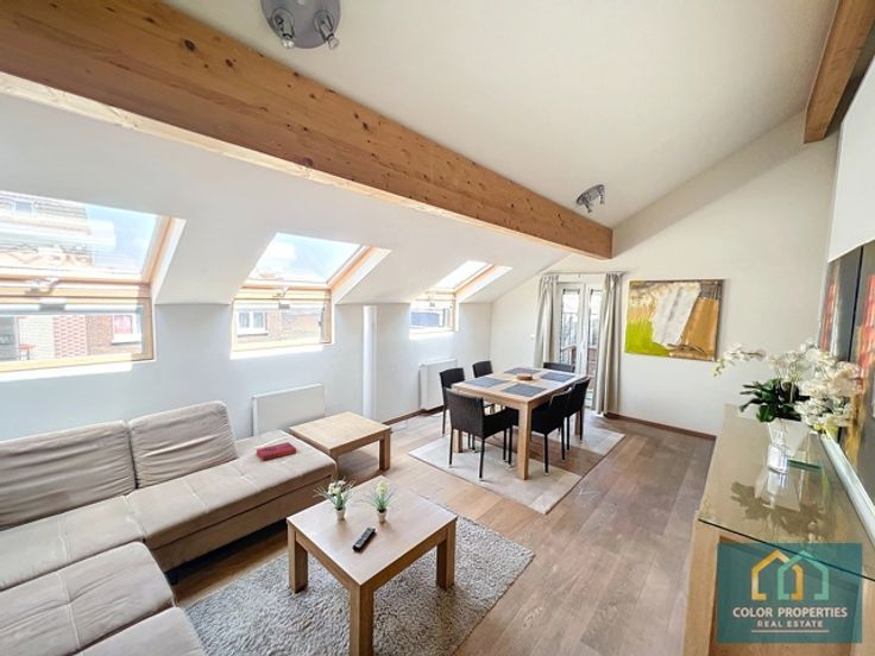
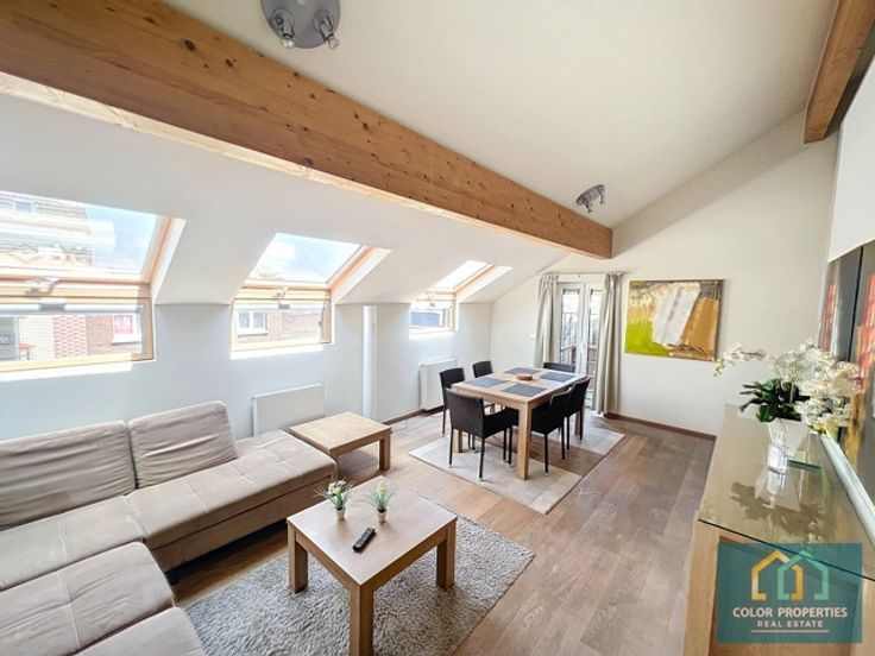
- hardback book [254,441,297,462]
